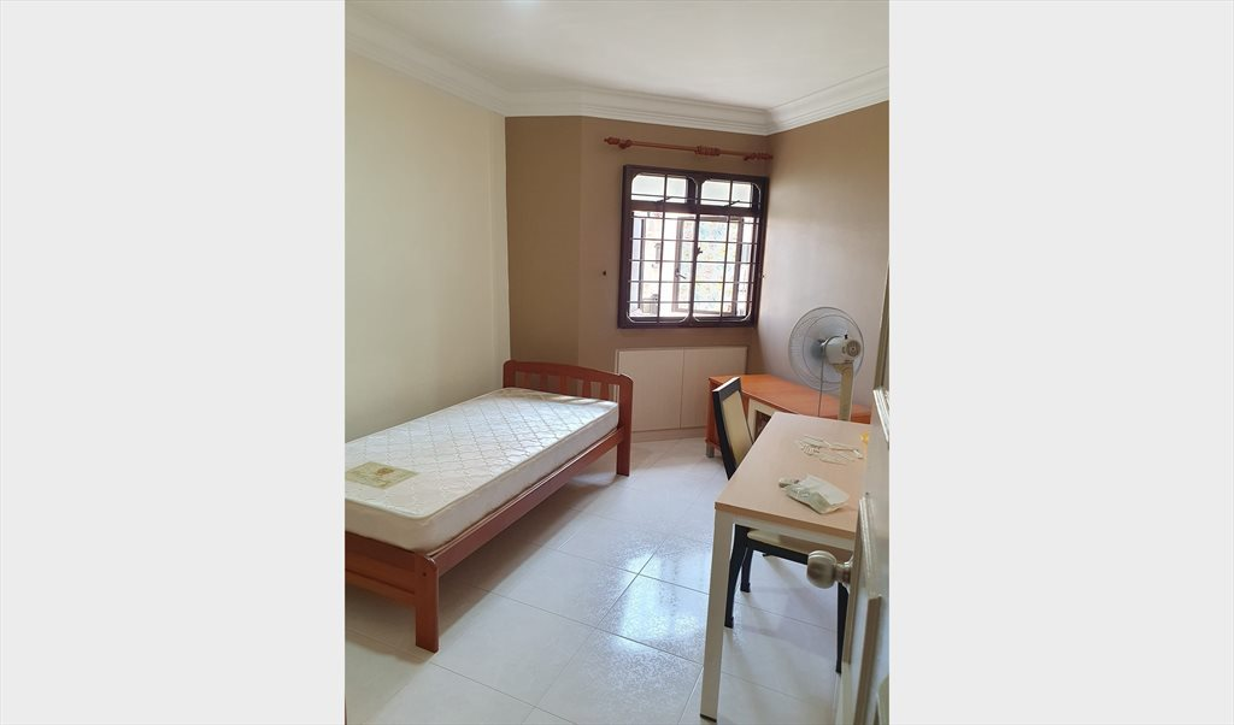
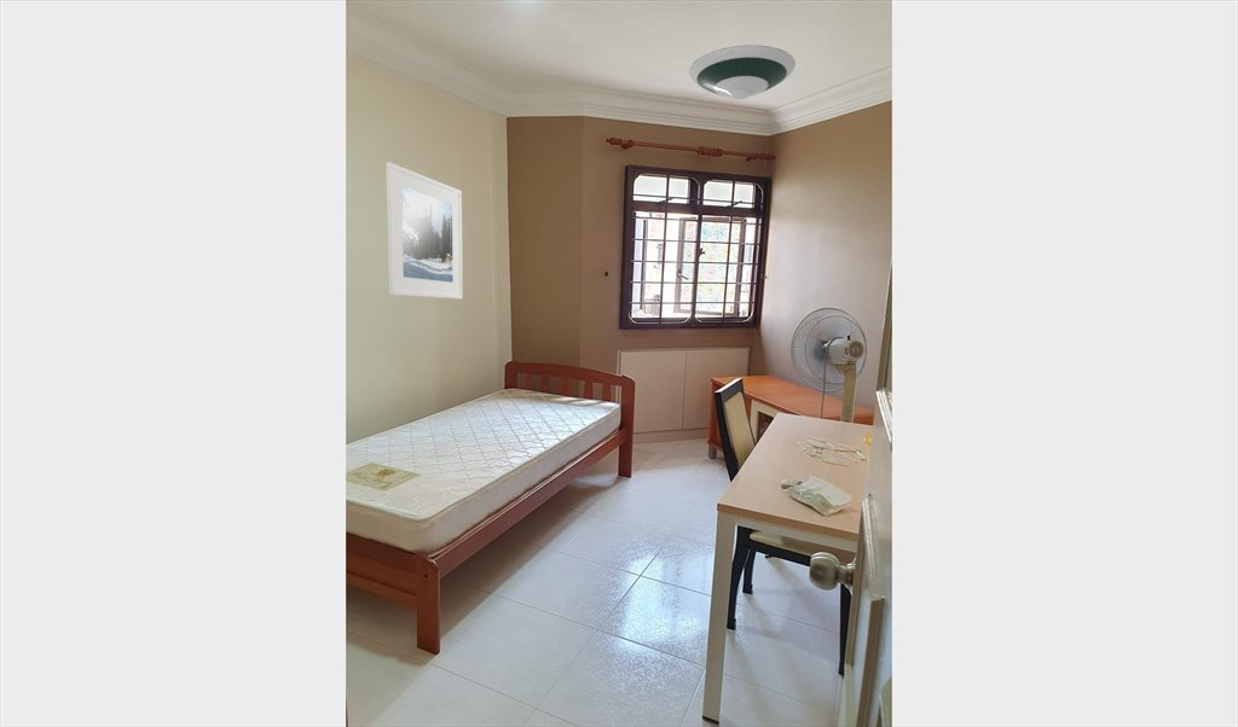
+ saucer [688,43,797,100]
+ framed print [384,162,464,301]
